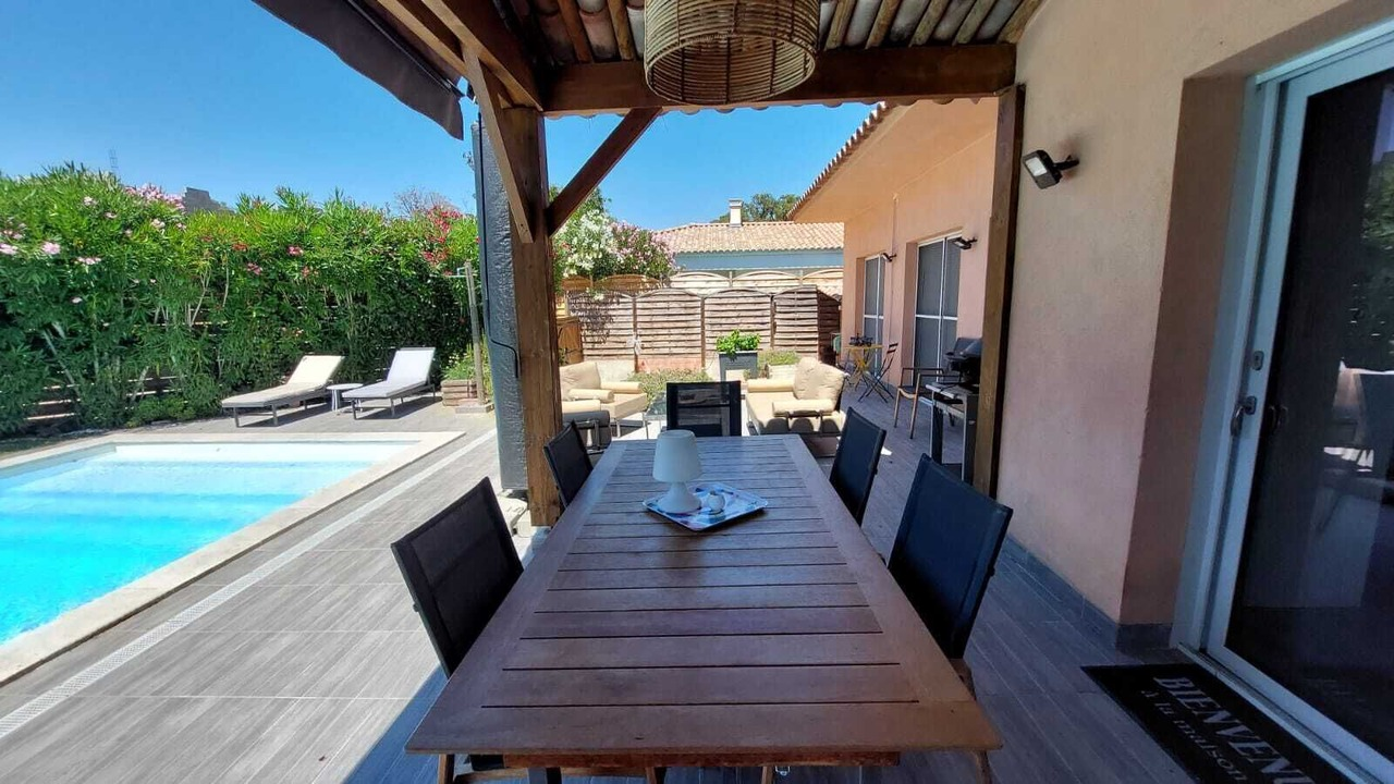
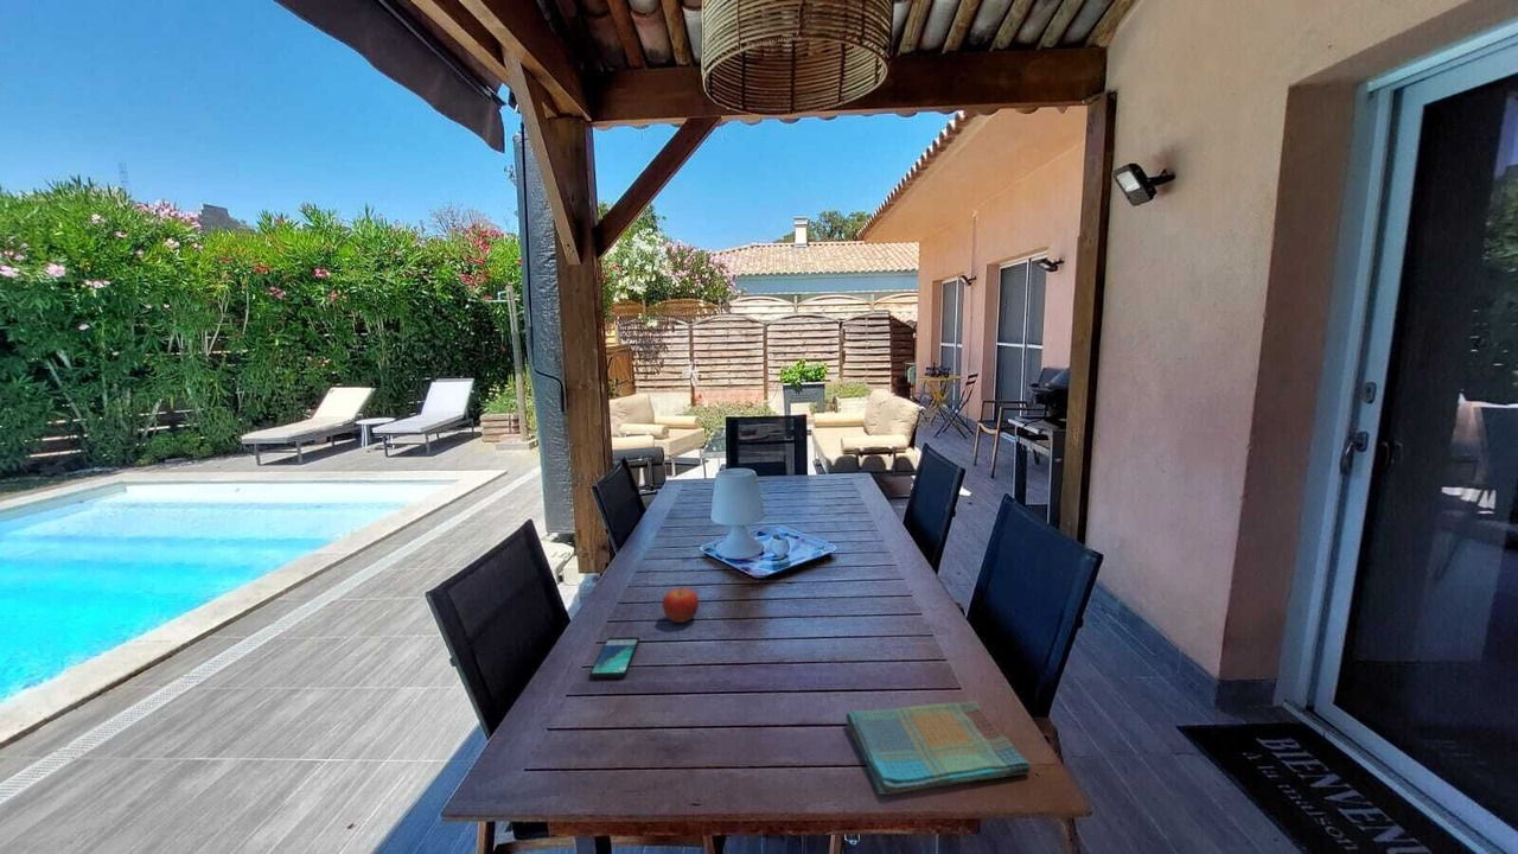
+ smartphone [588,636,640,680]
+ dish towel [846,700,1032,796]
+ fruit [662,587,700,624]
